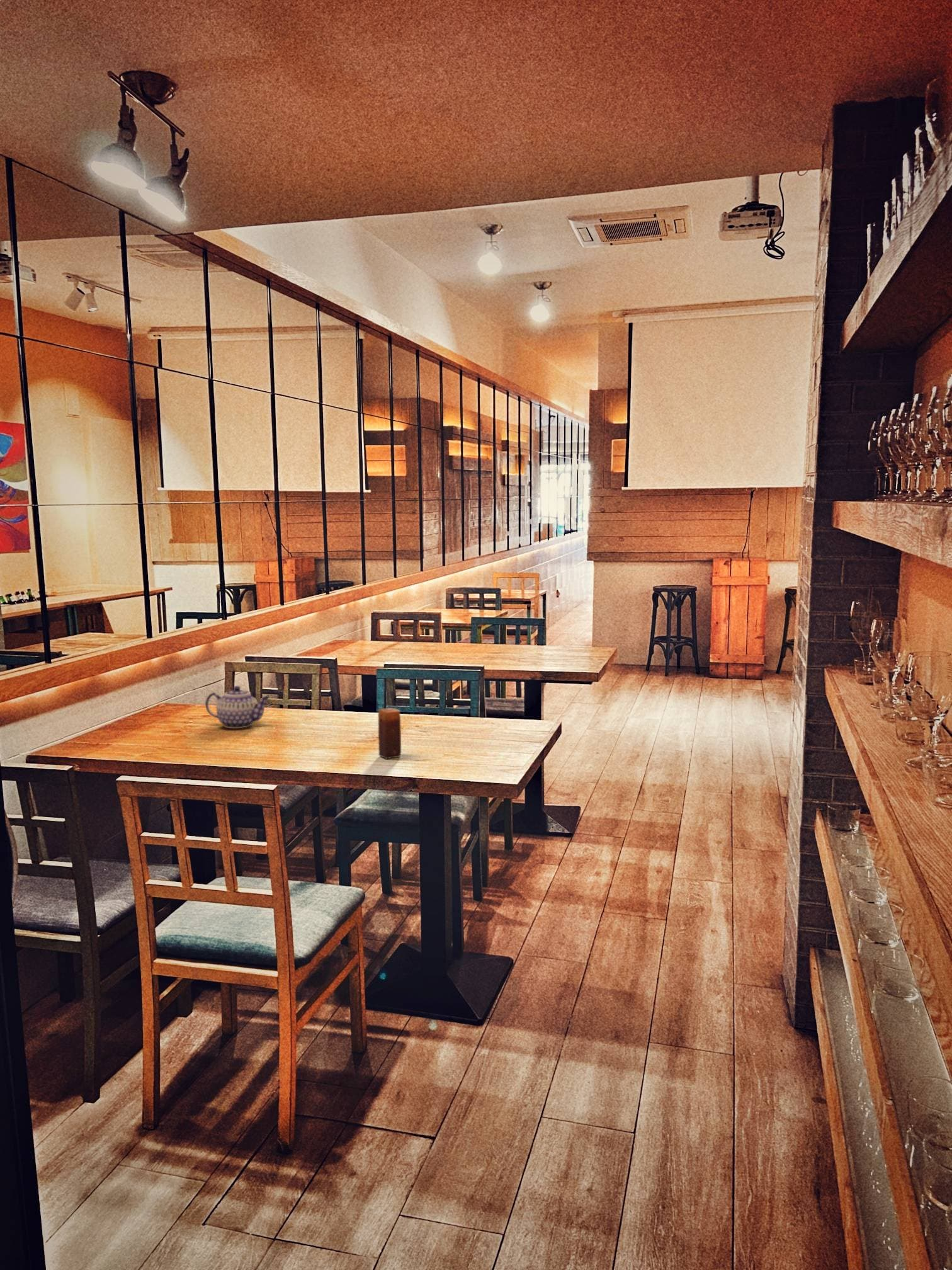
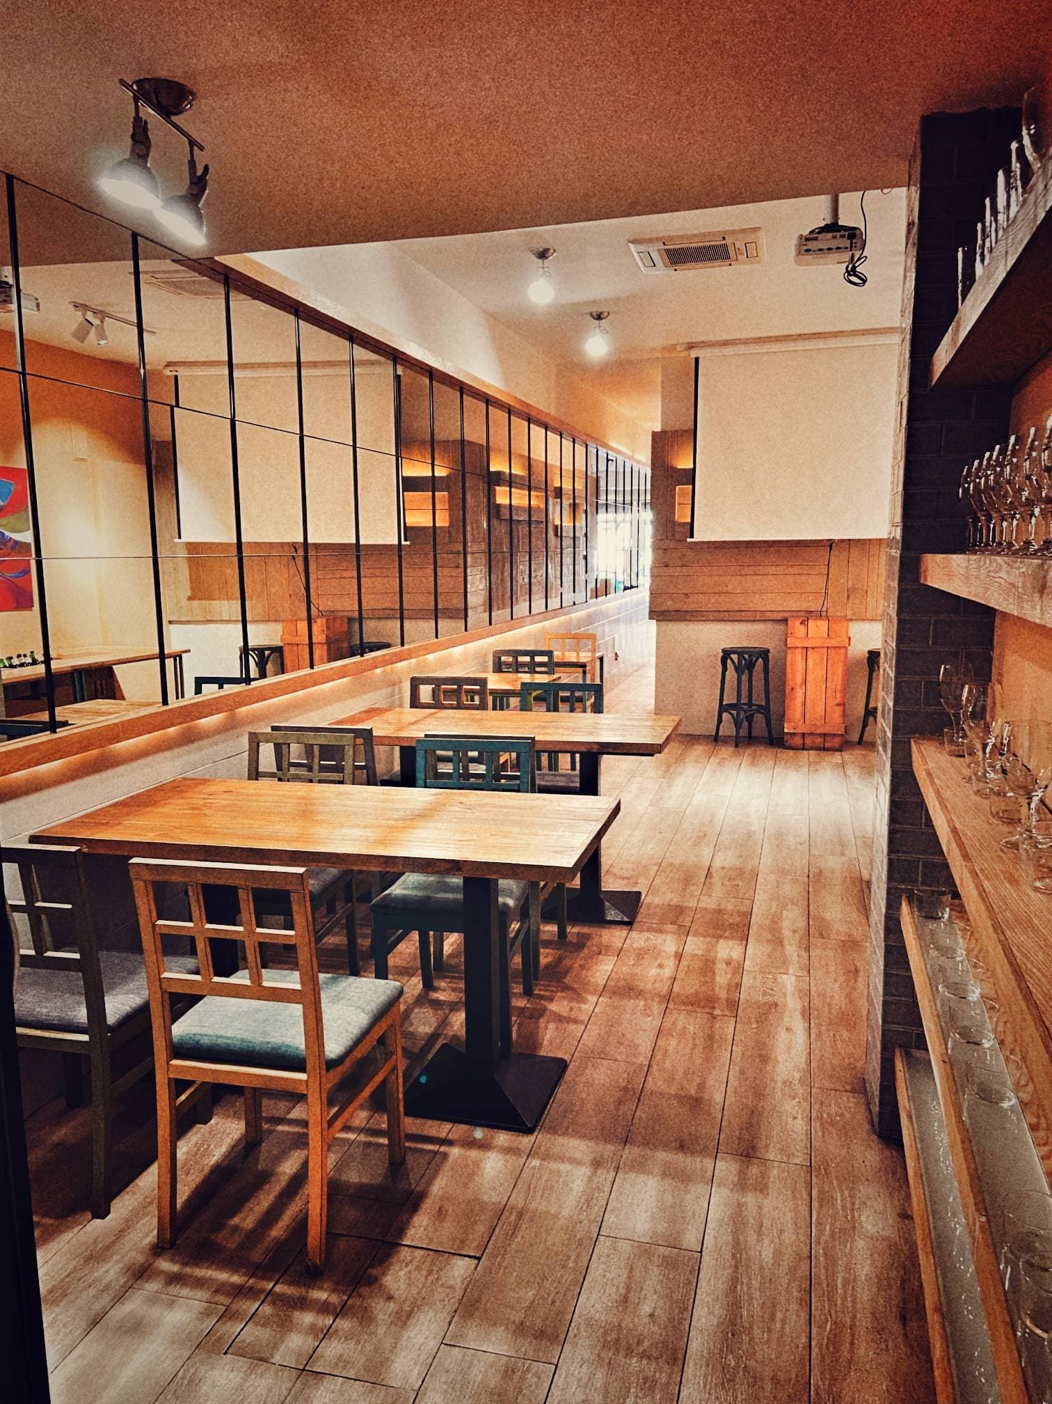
- candle [377,707,402,760]
- teapot [205,685,270,729]
